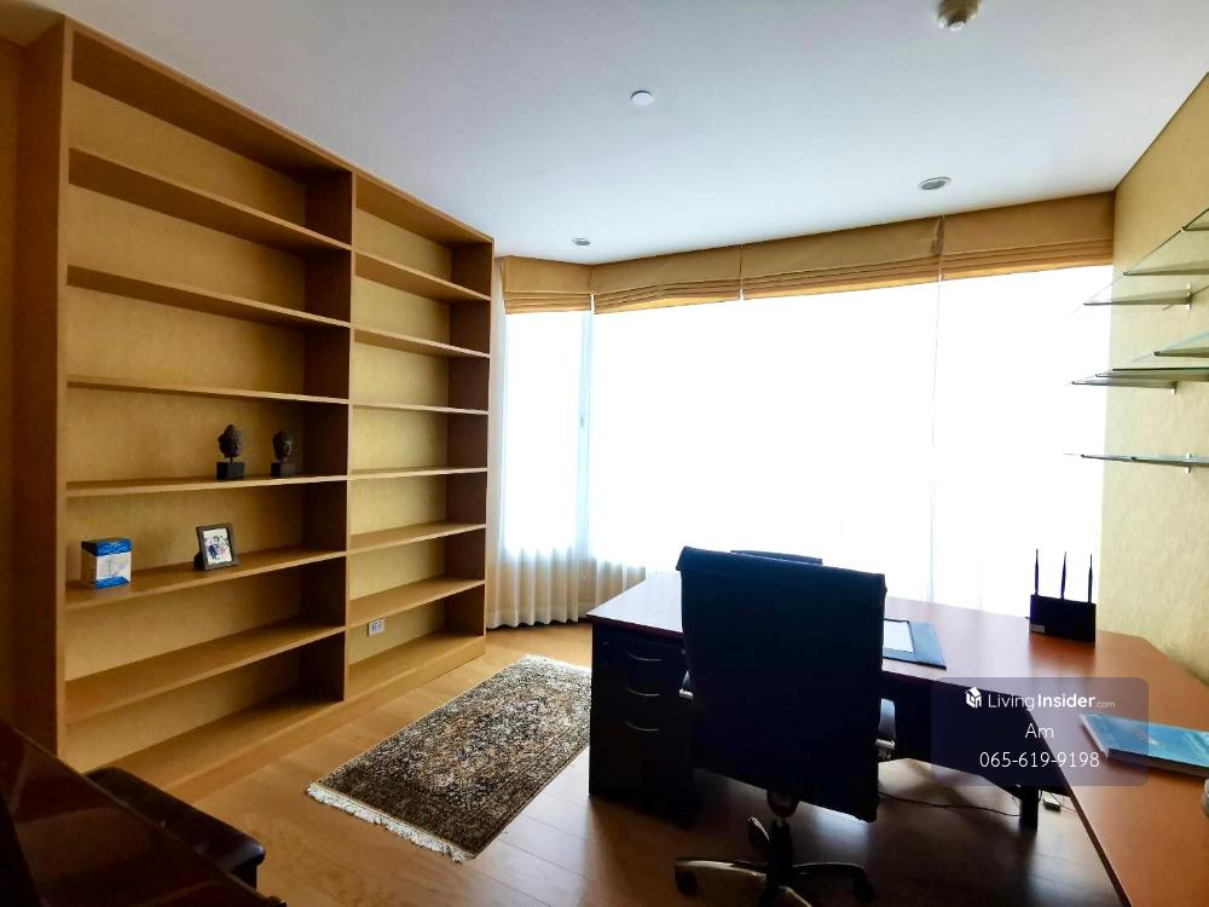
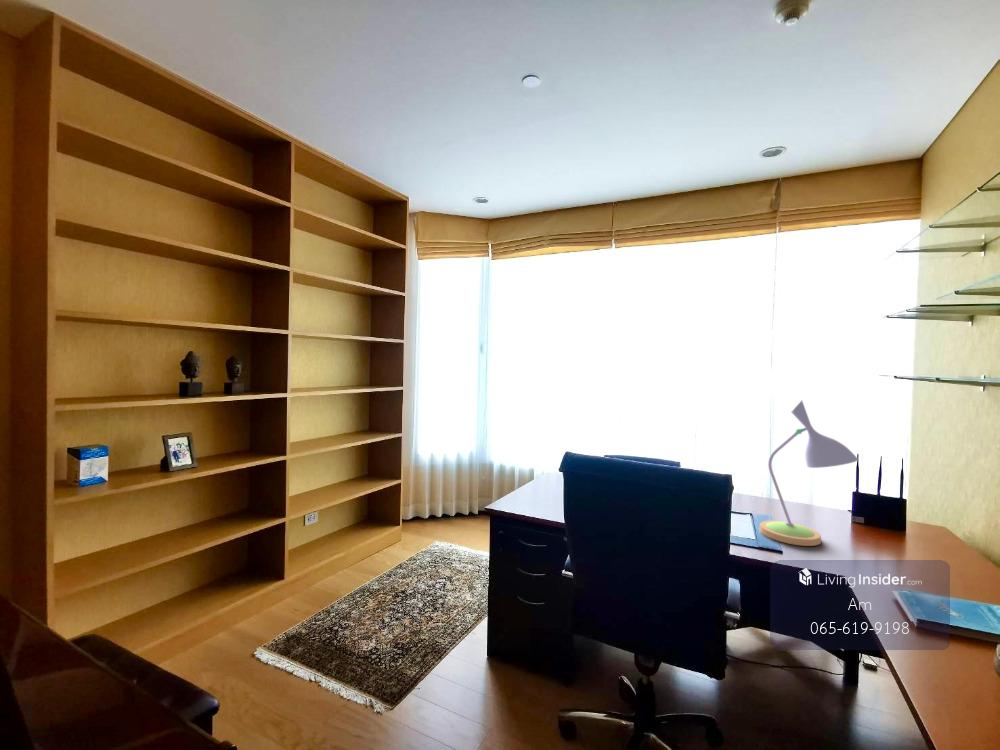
+ desk lamp [758,400,859,547]
